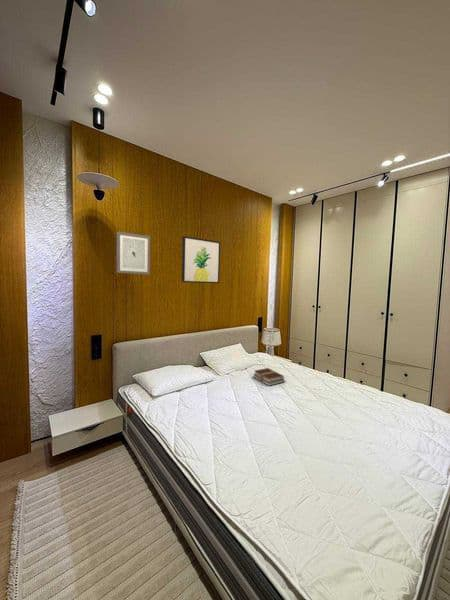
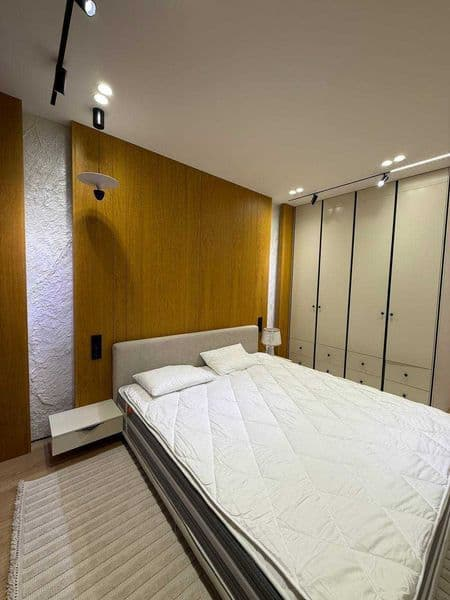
- wall art [116,231,151,275]
- wall art [181,235,221,284]
- book [252,367,286,387]
